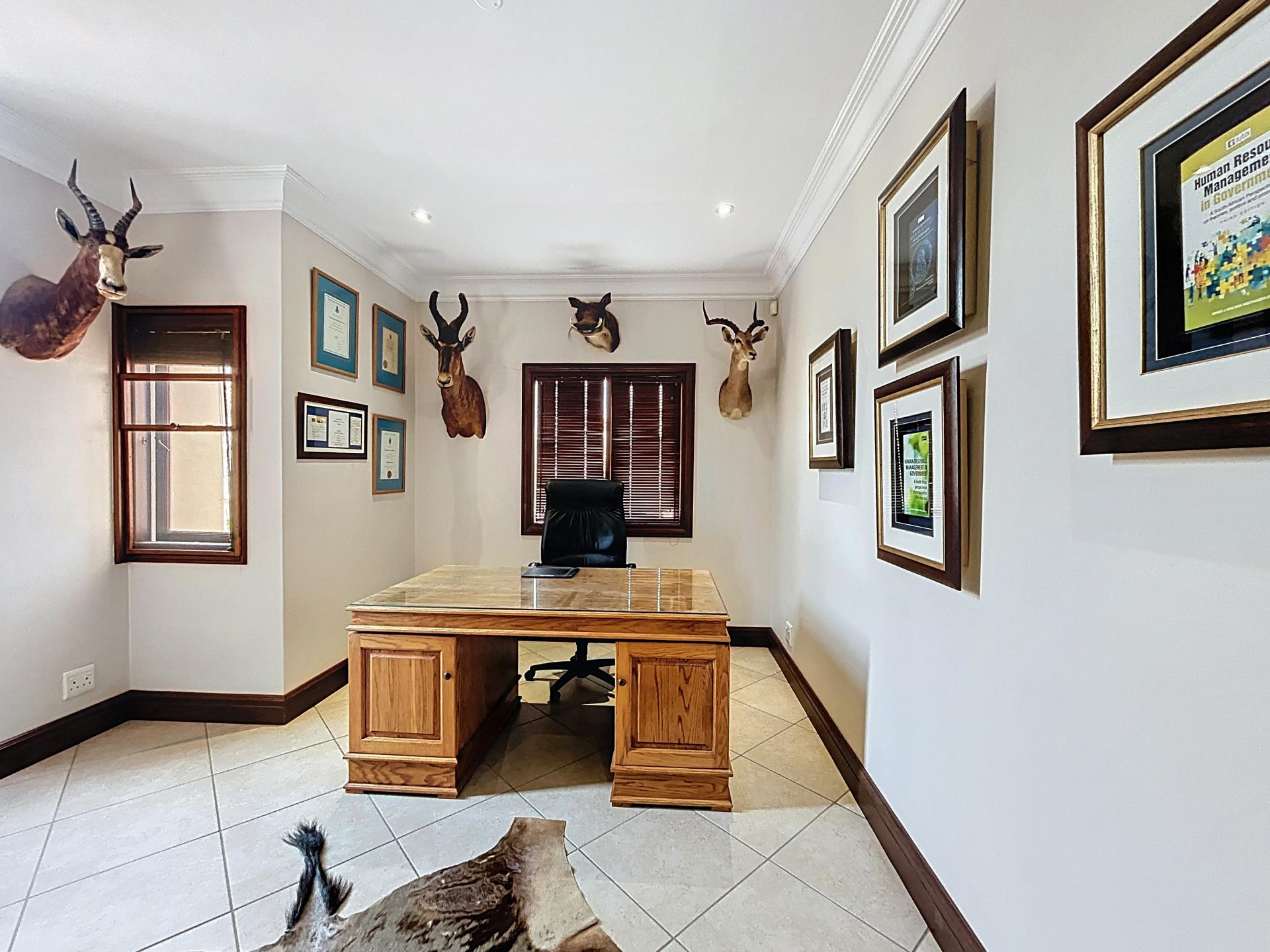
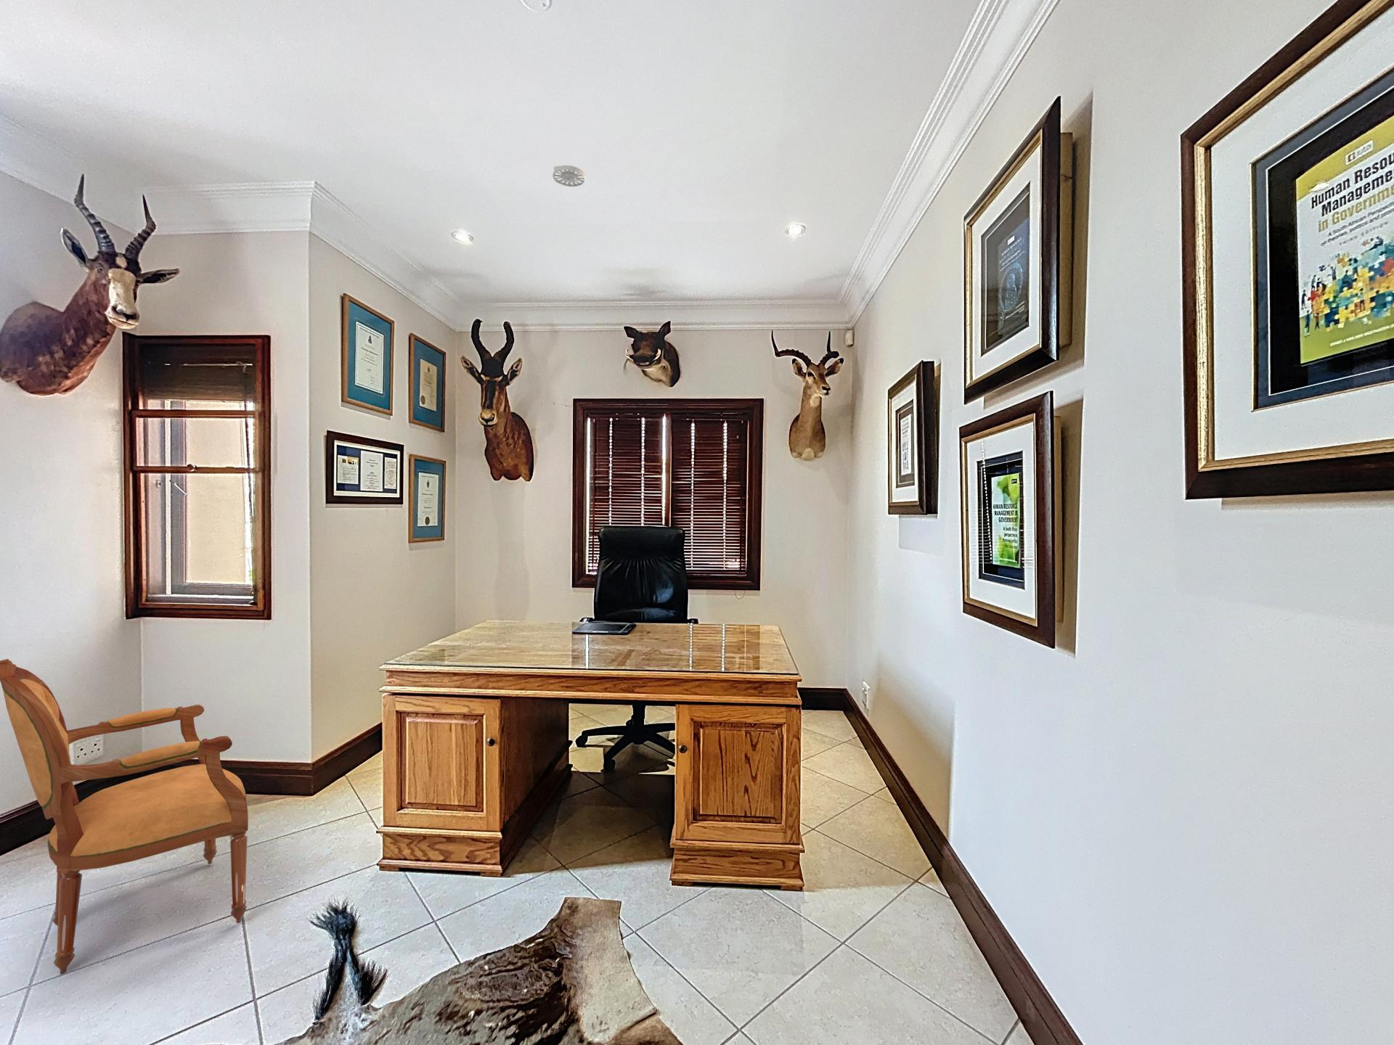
+ smoke detector [552,165,586,188]
+ armchair [0,659,249,975]
